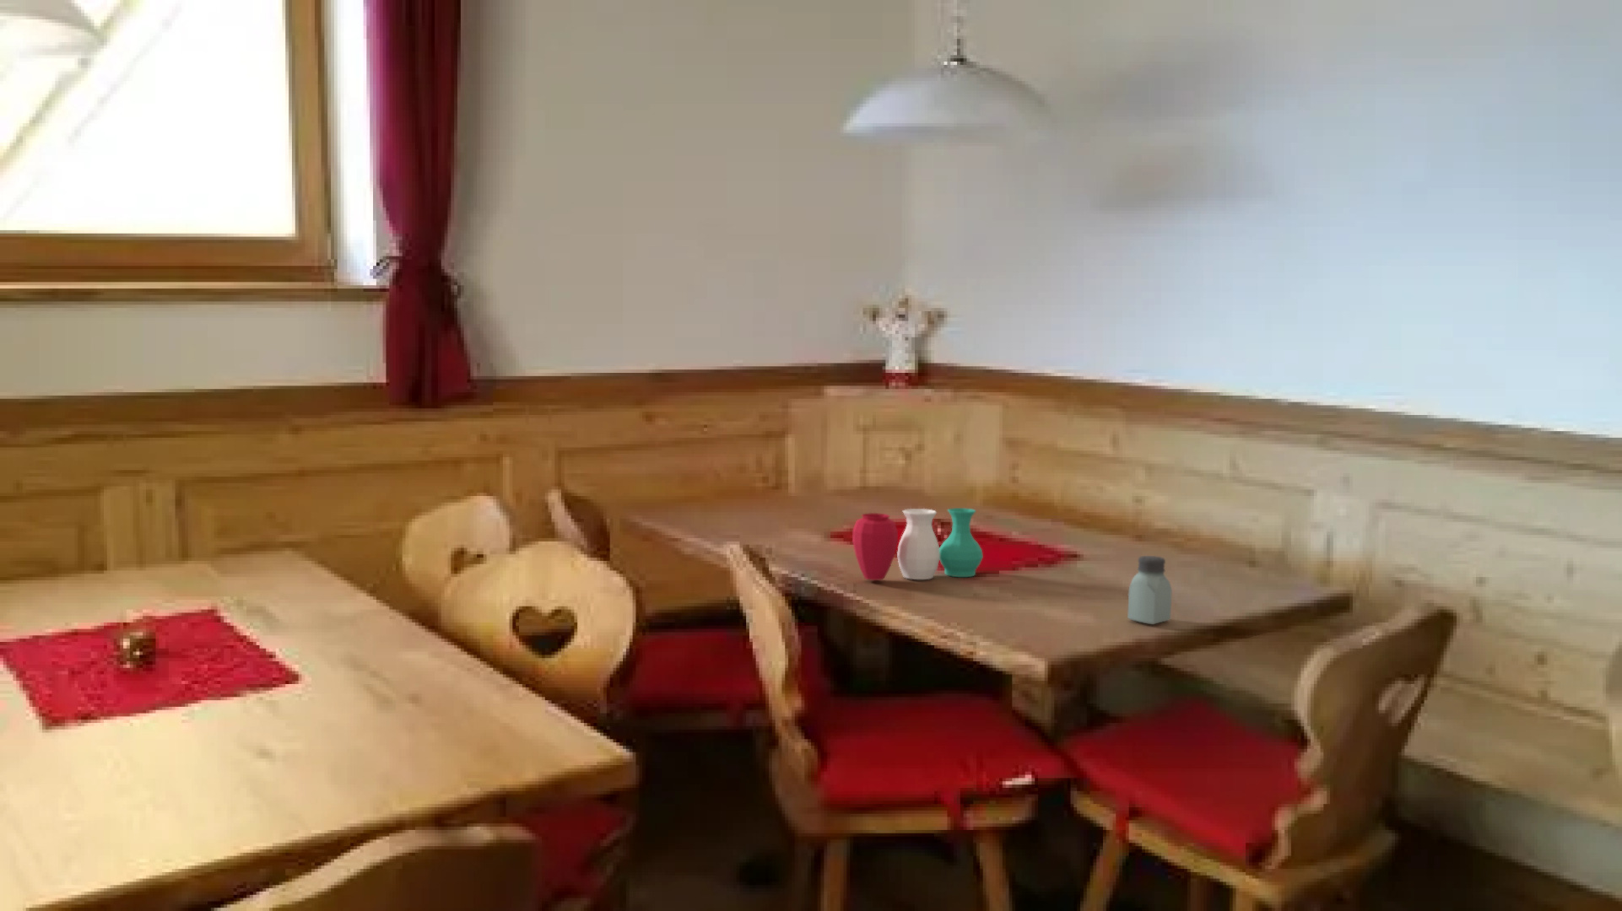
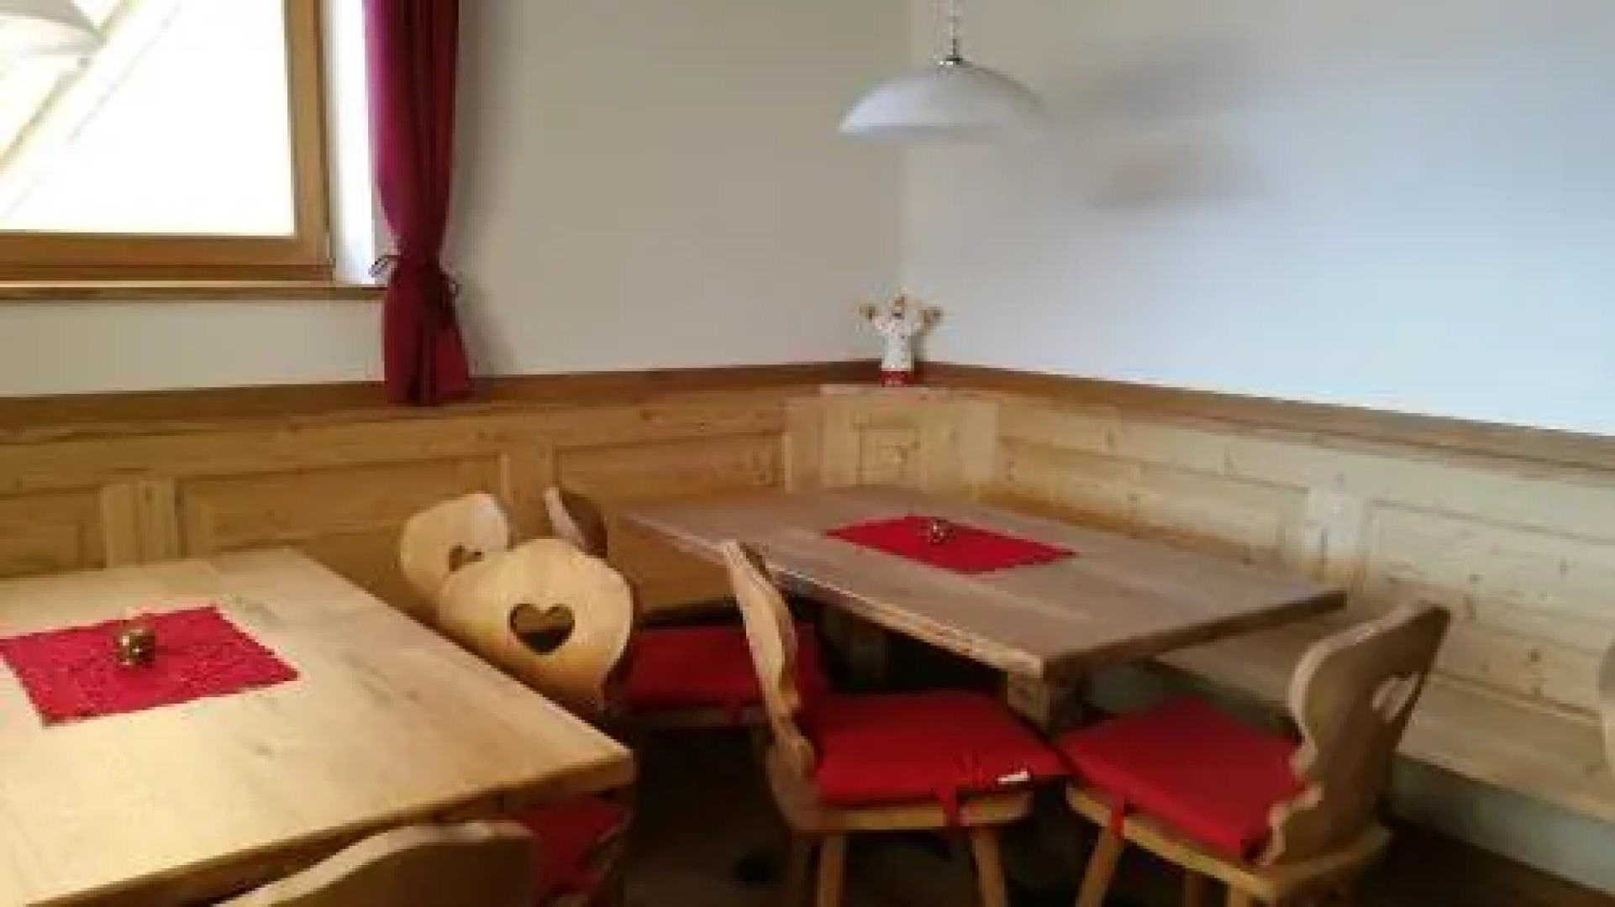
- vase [851,507,984,581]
- saltshaker [1126,555,1173,625]
